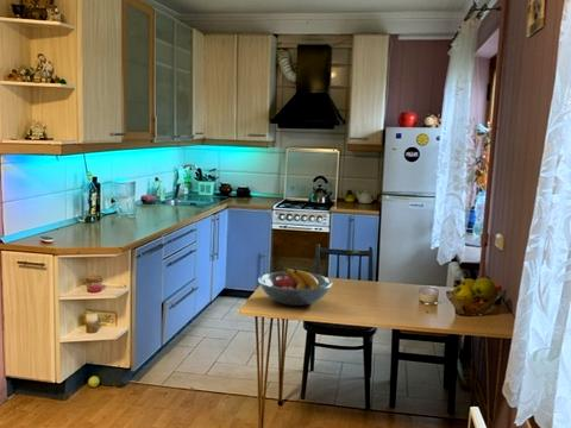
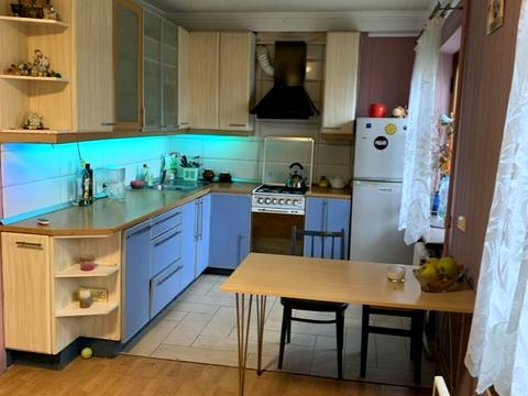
- fruit bowl [257,266,333,307]
